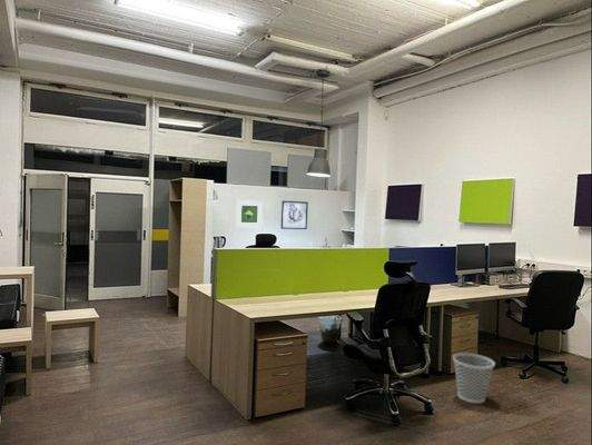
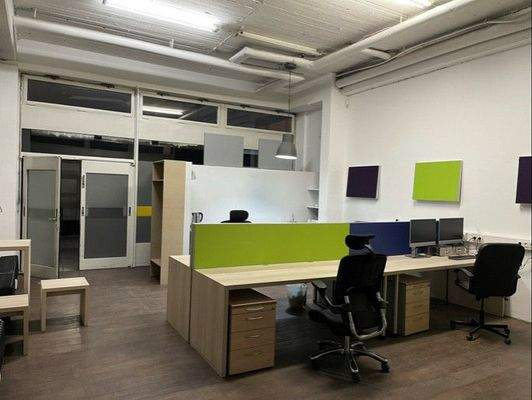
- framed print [235,199,264,228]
- wall art [280,200,309,230]
- wastebasket [452,352,496,404]
